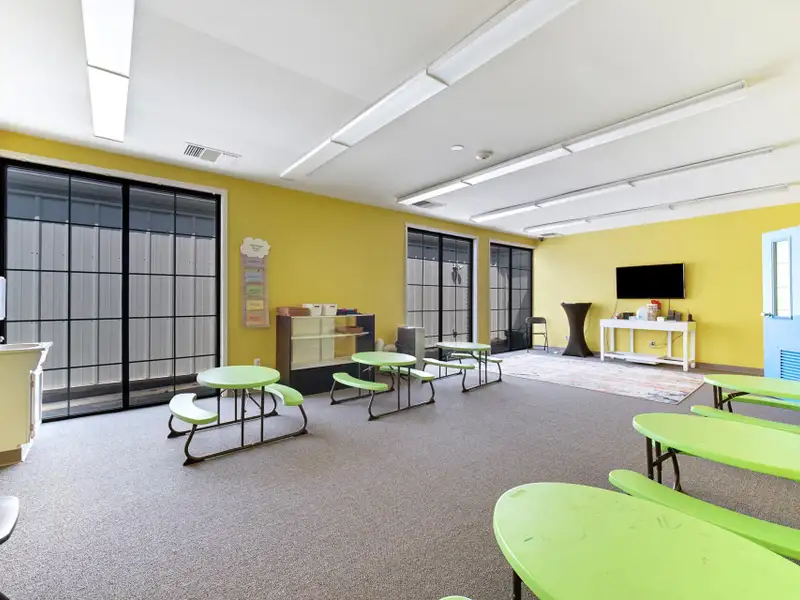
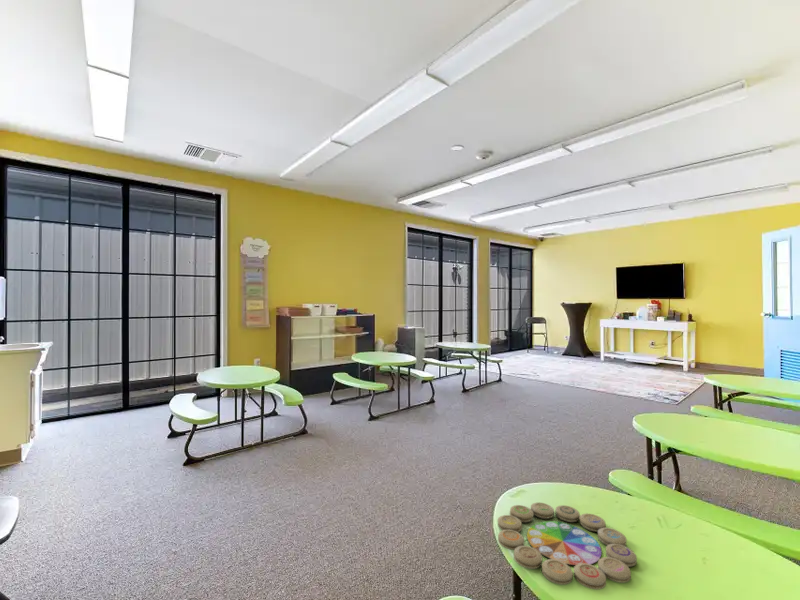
+ memory game [497,501,638,591]
